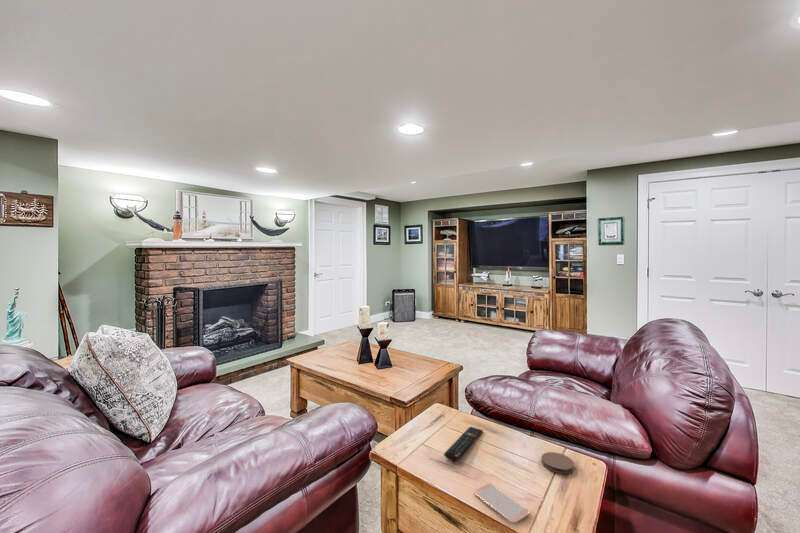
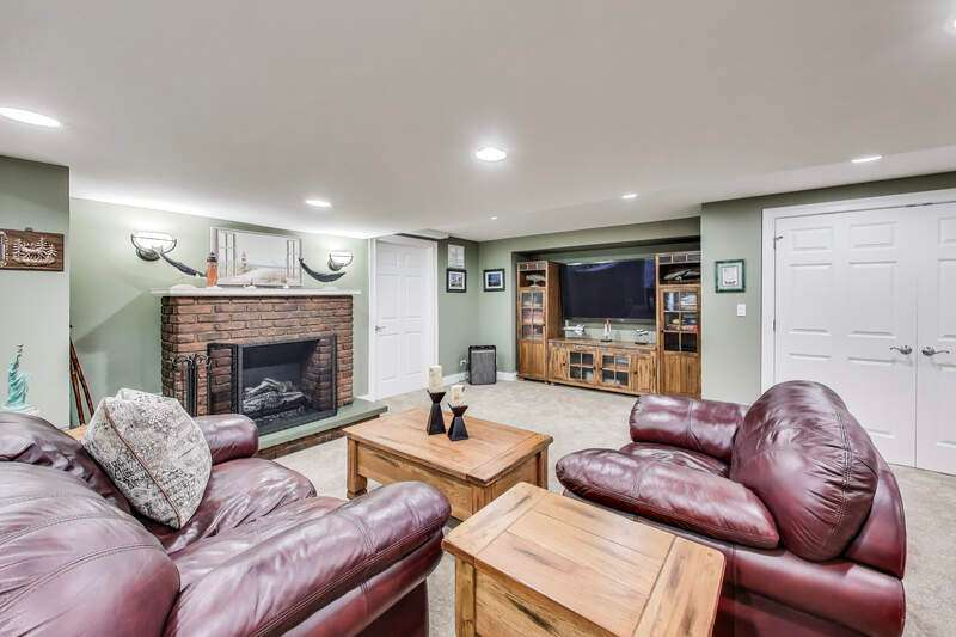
- coaster [540,451,575,475]
- remote control [443,426,484,462]
- smartphone [473,483,530,525]
